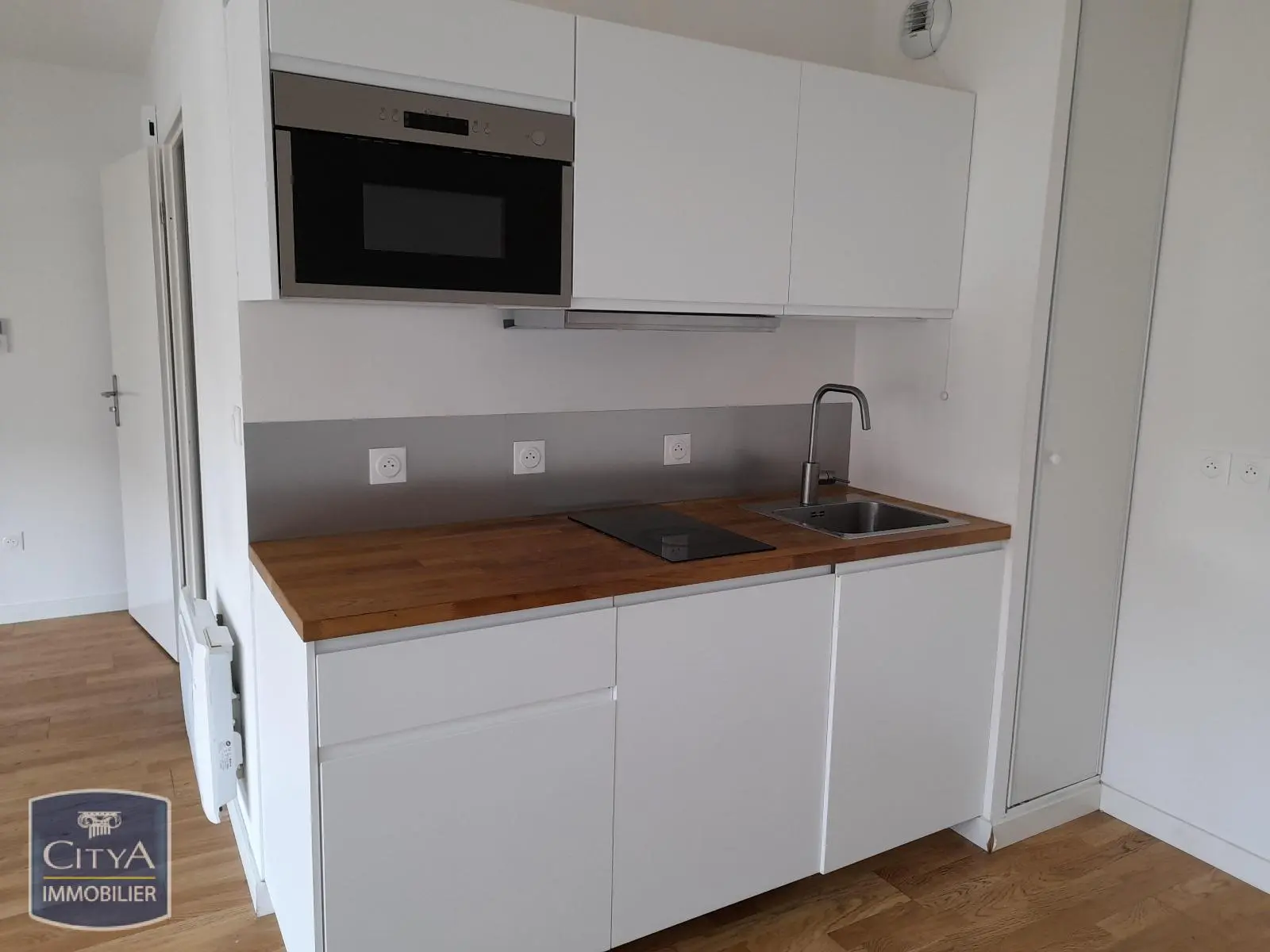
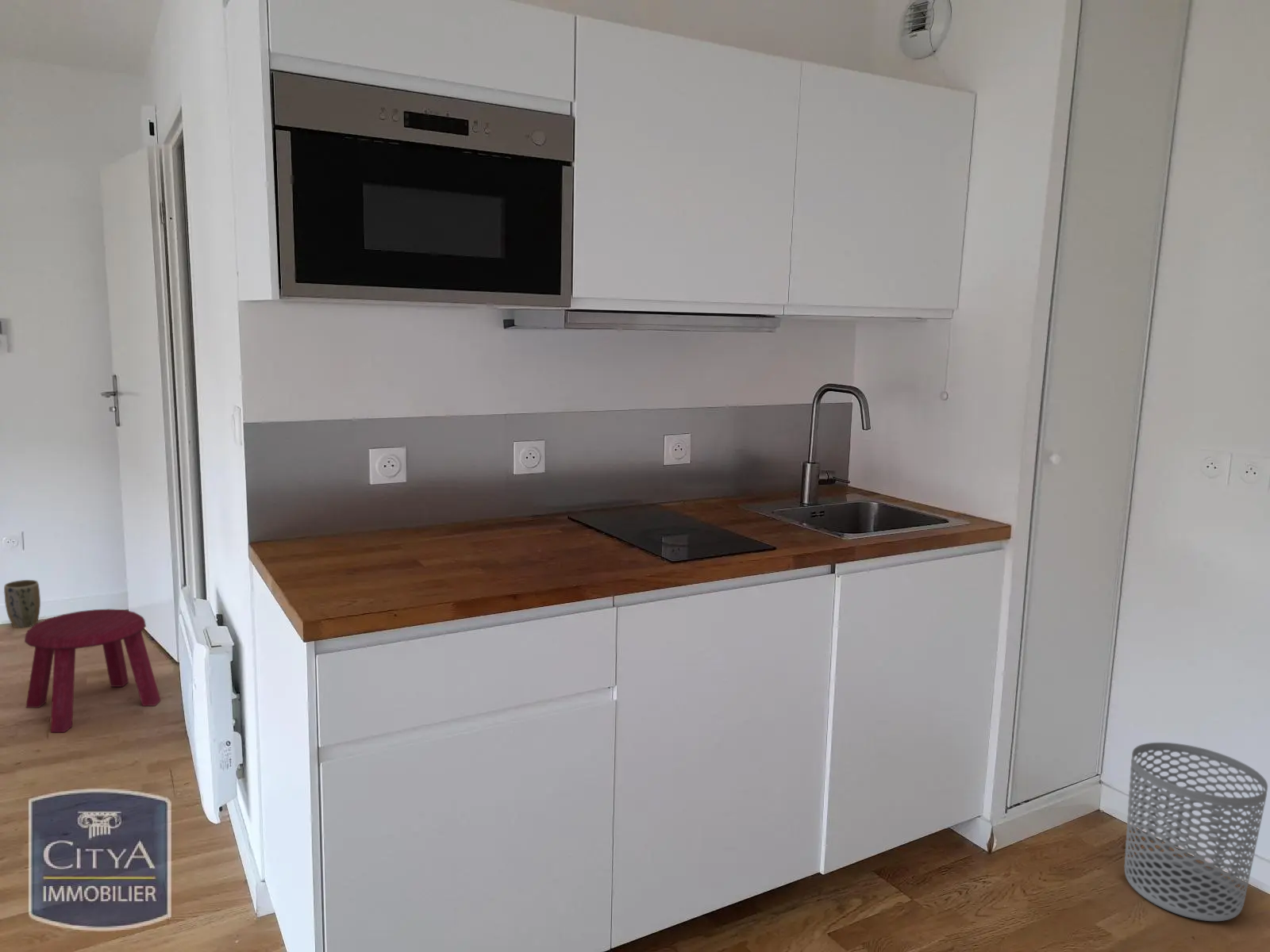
+ stool [24,608,161,733]
+ waste bin [1124,742,1268,922]
+ plant pot [3,579,41,628]
